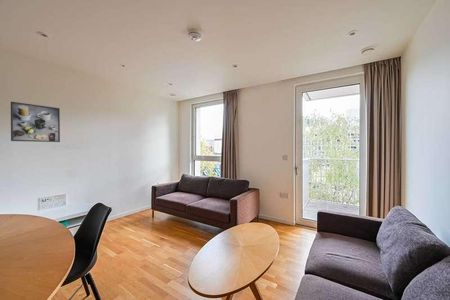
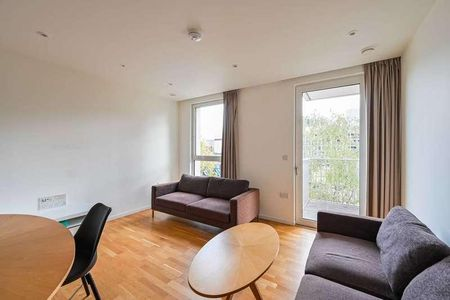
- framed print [10,101,61,143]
